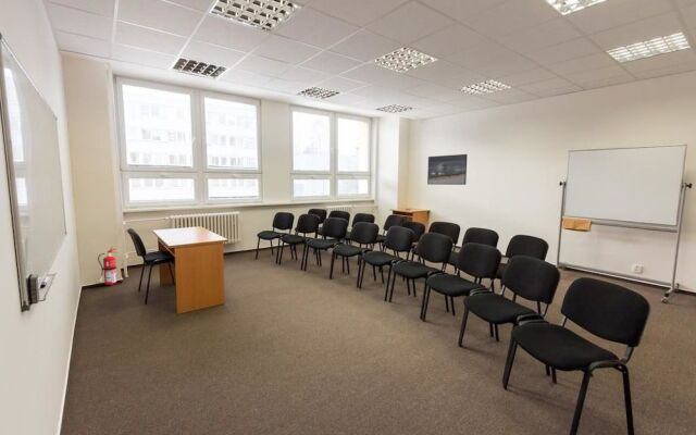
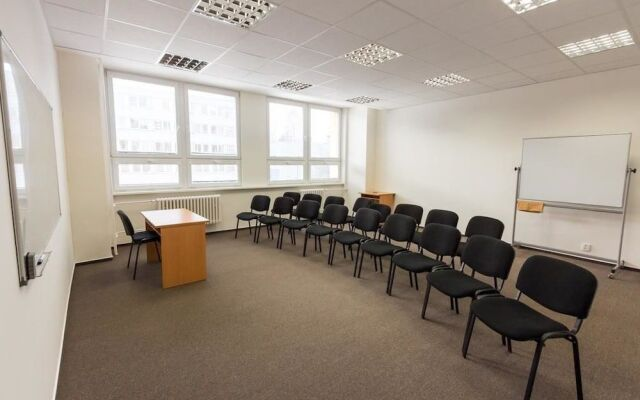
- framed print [426,153,469,186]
- fire extinguisher [97,246,119,286]
